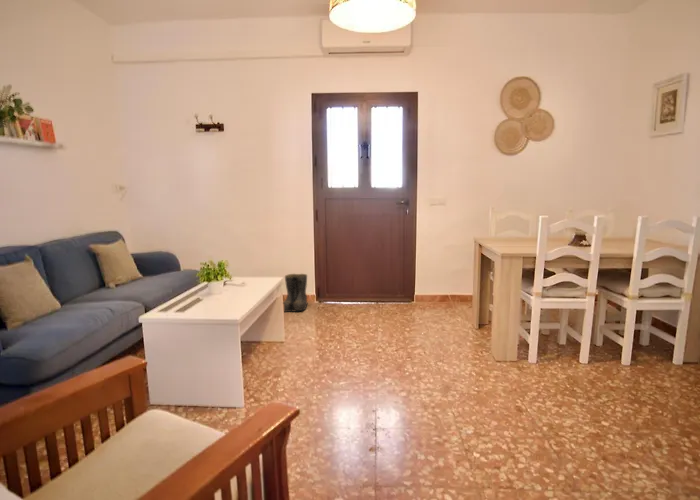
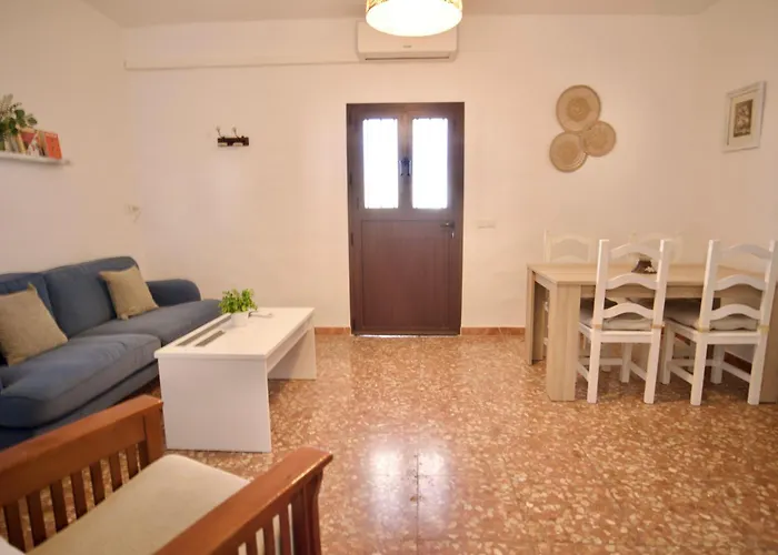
- boots [282,273,309,313]
